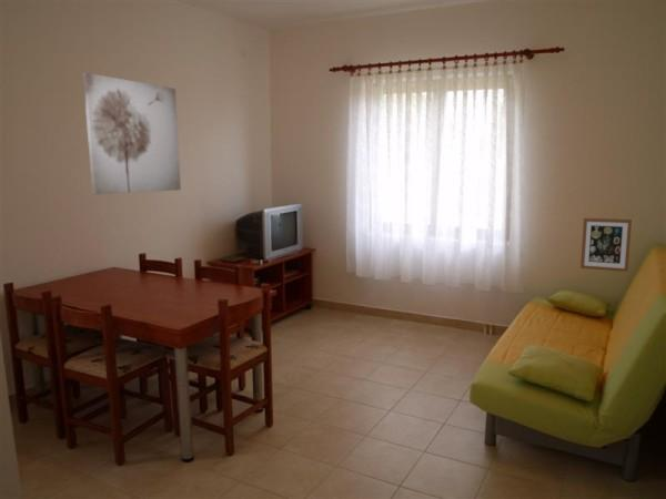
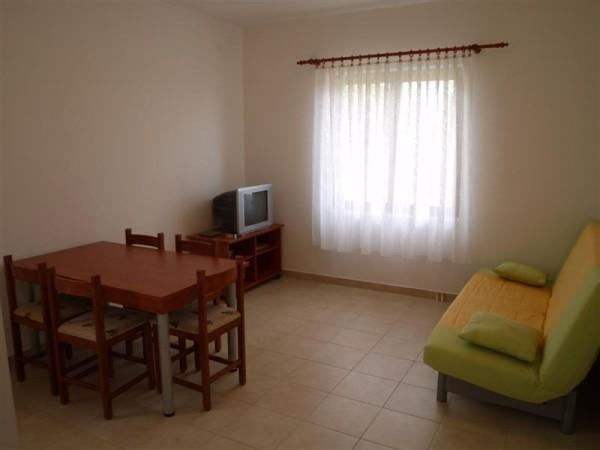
- wall art [82,72,182,195]
- wall art [579,217,633,273]
